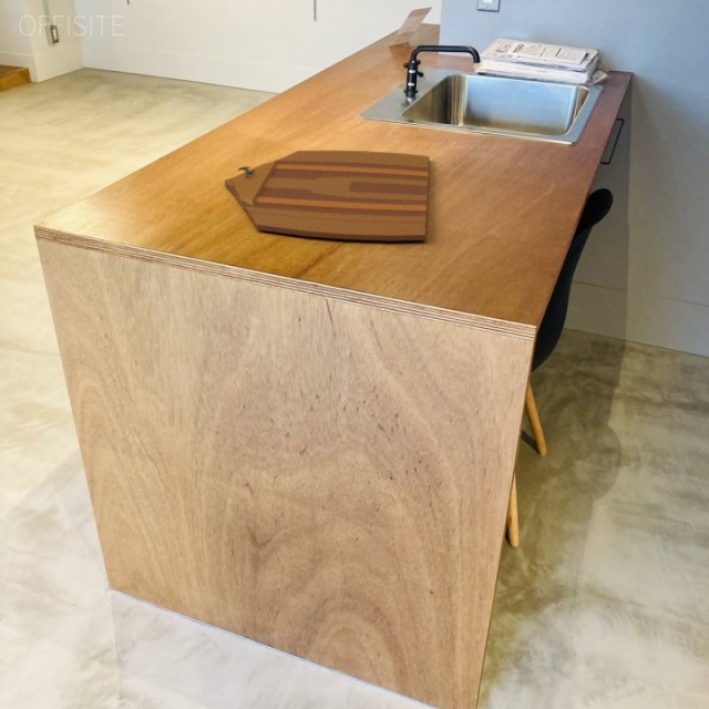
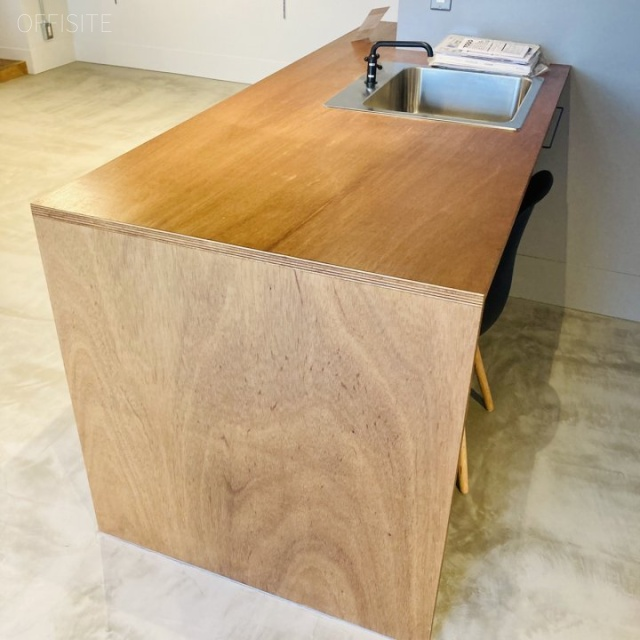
- cutting board [224,150,431,242]
